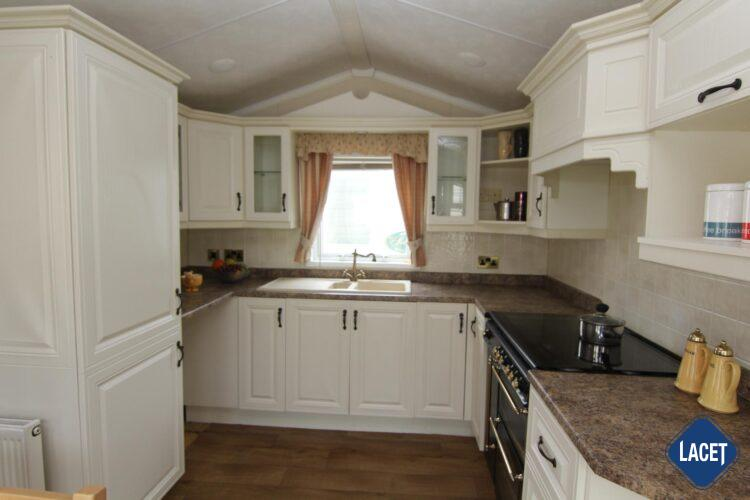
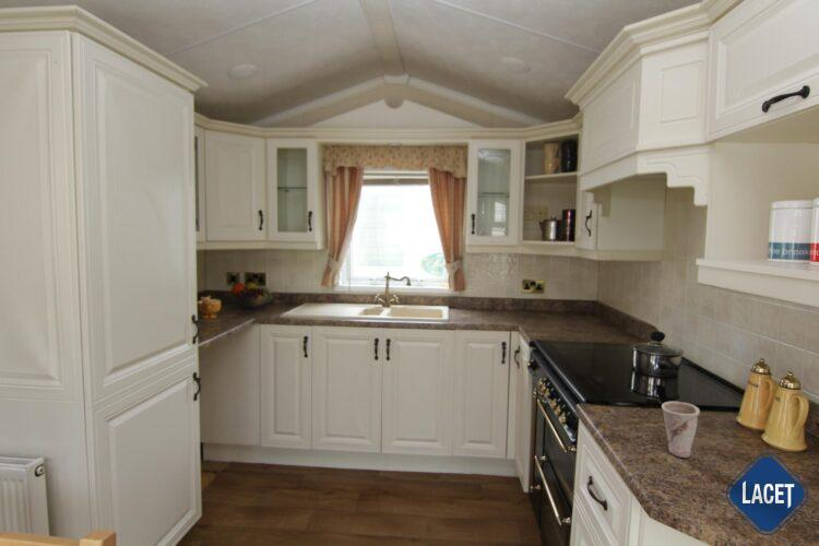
+ cup [661,401,701,459]
